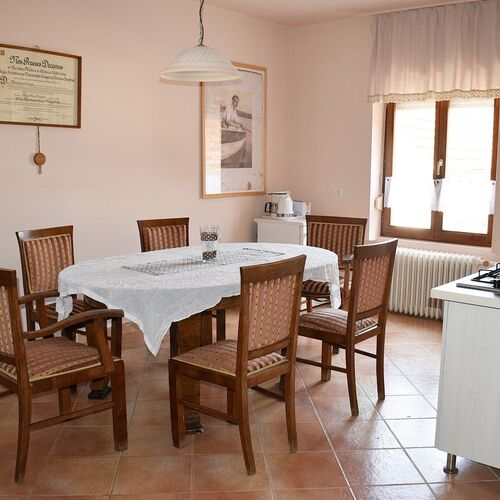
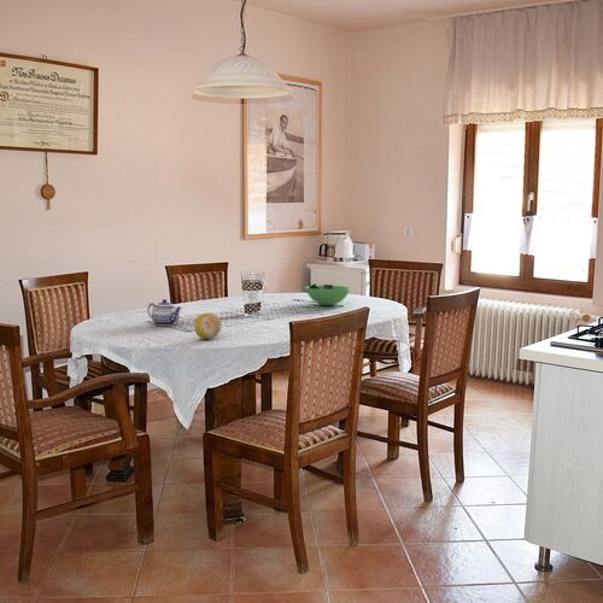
+ bowl [304,282,351,306]
+ teapot [146,298,183,327]
+ fruit [193,311,223,340]
